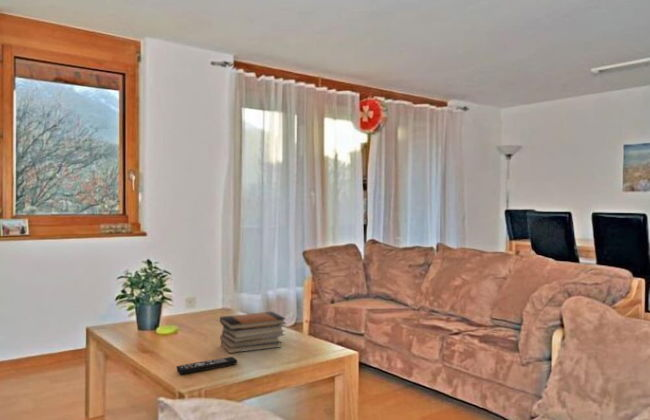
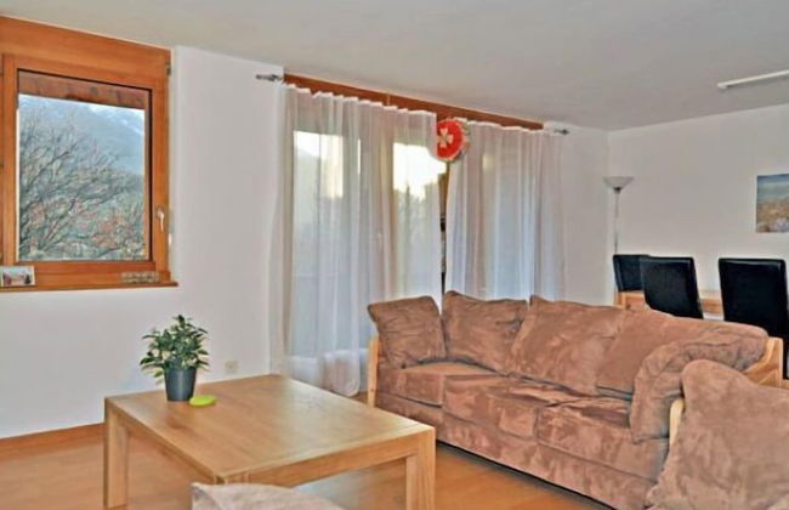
- remote control [175,356,238,375]
- book stack [219,311,287,354]
